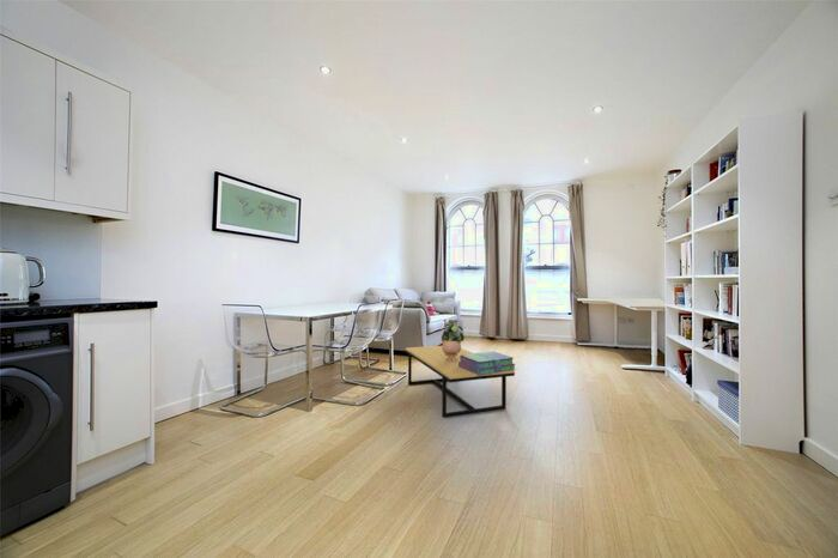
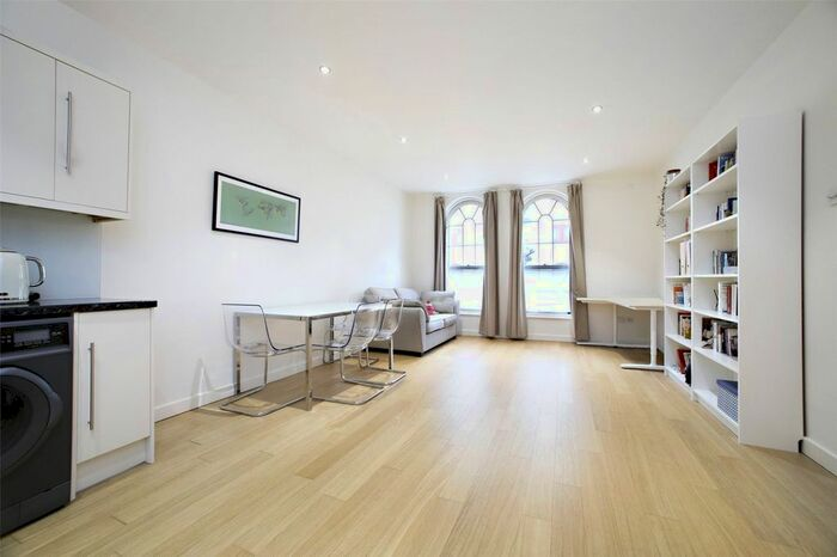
- stack of books [459,351,517,375]
- coffee table [403,345,516,419]
- potted plant [441,319,466,362]
